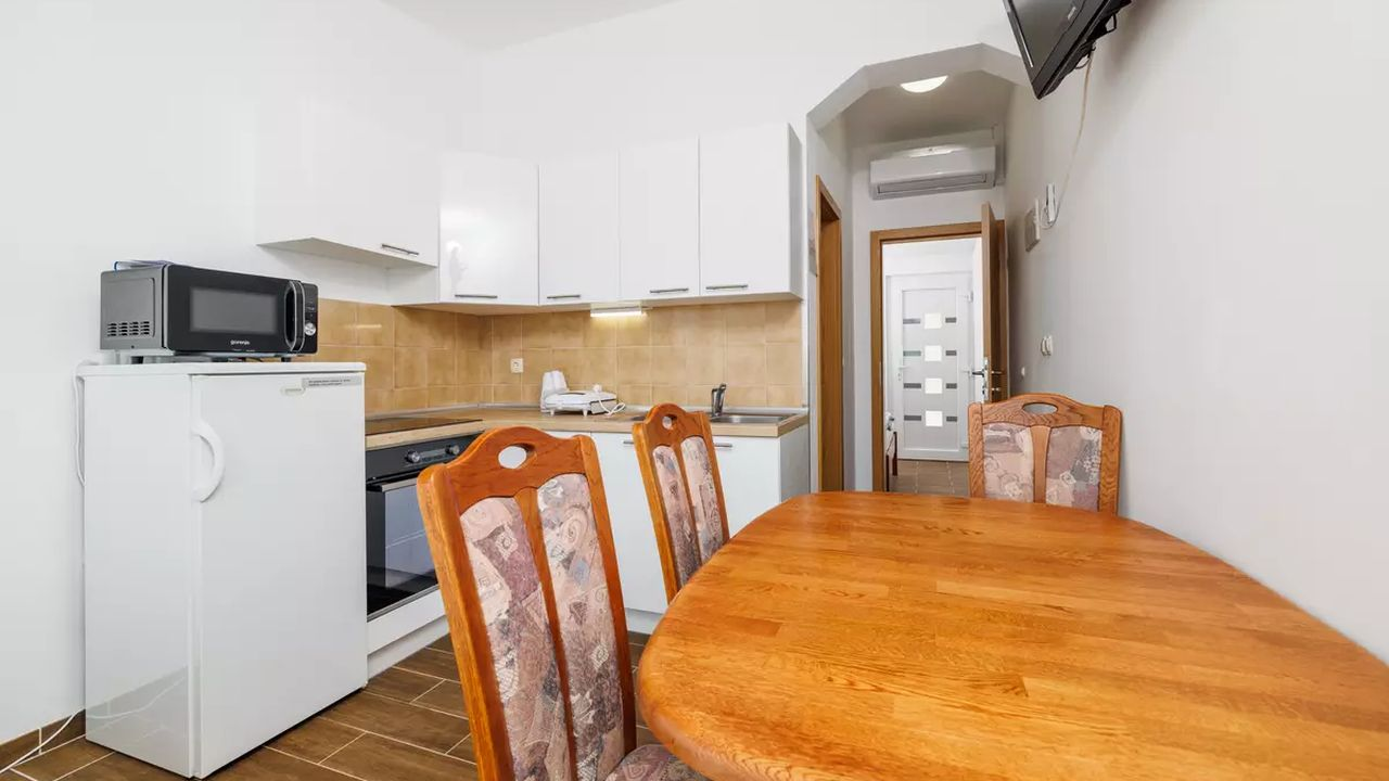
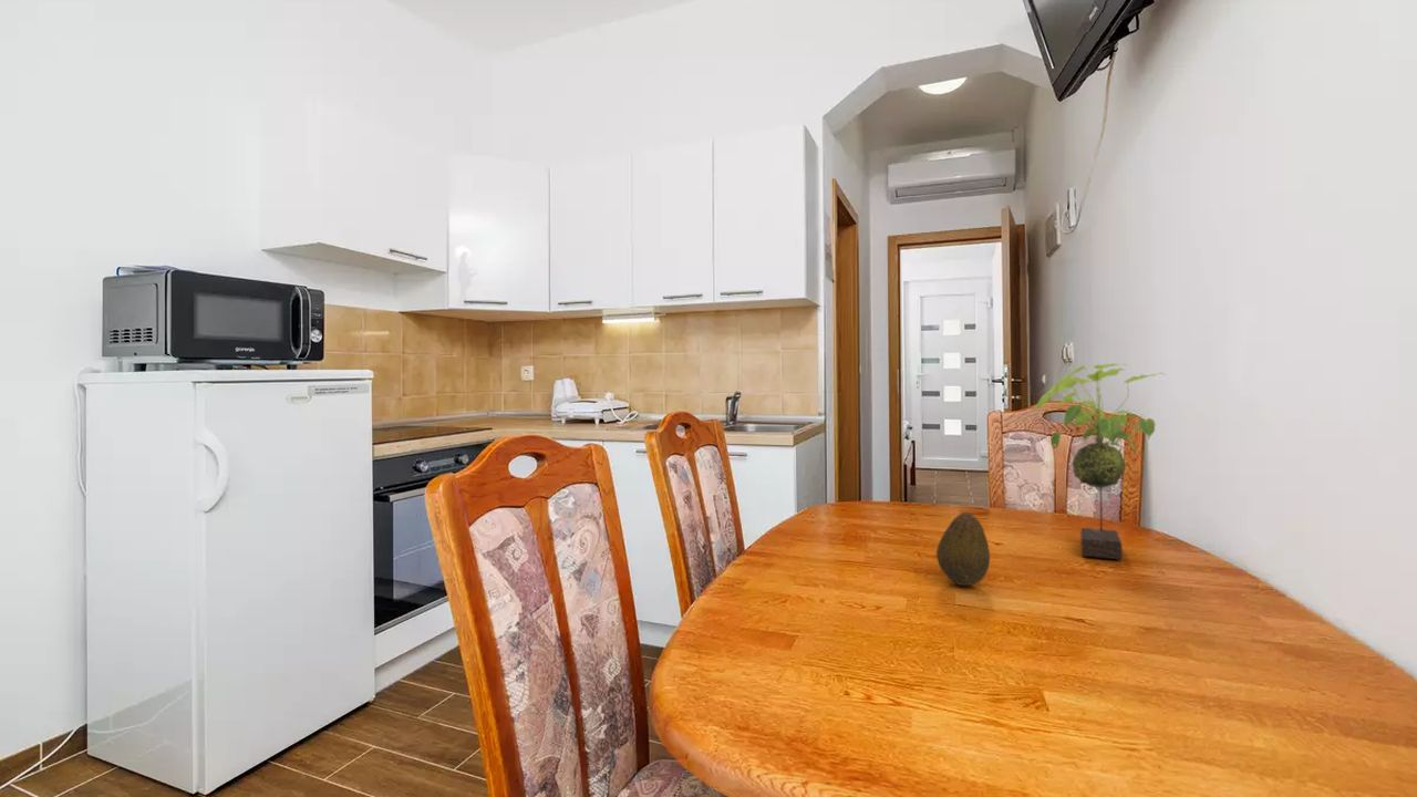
+ plant [1034,363,1166,560]
+ fruit [935,511,991,587]
